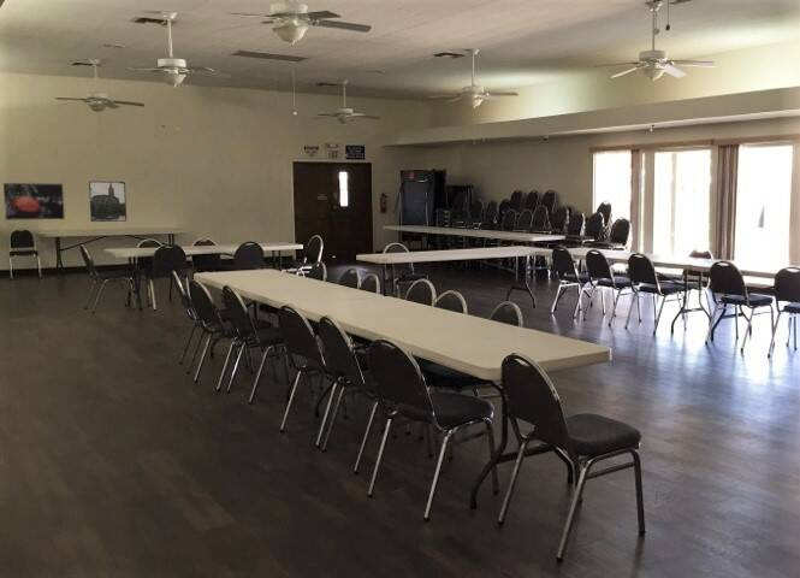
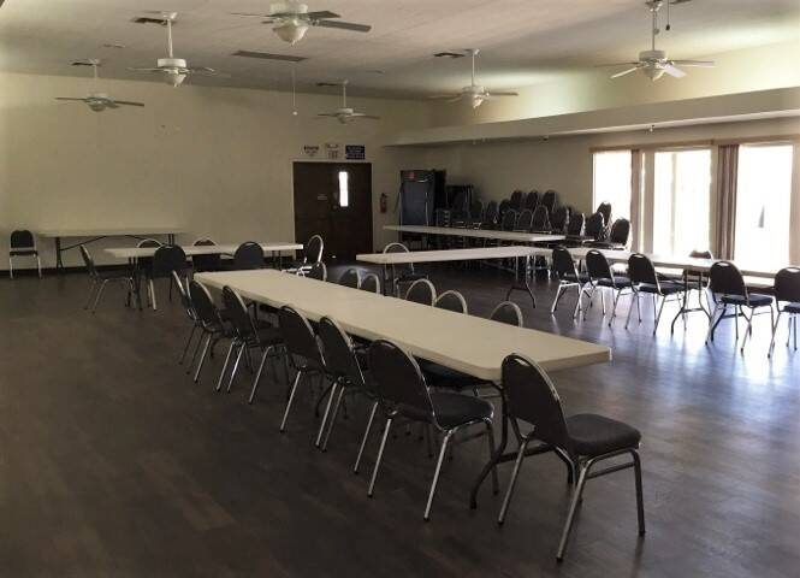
- wall art [2,182,66,222]
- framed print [88,181,128,223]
